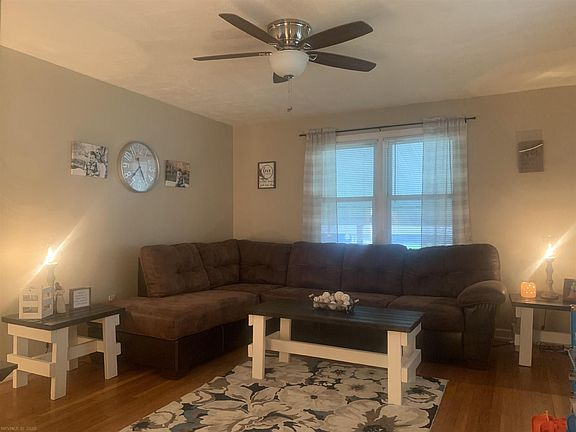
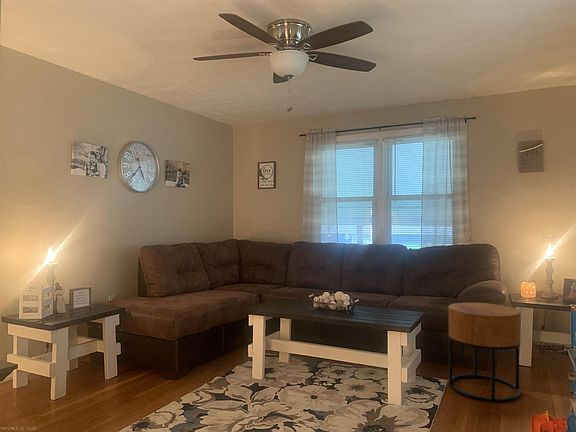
+ side table [448,302,521,403]
